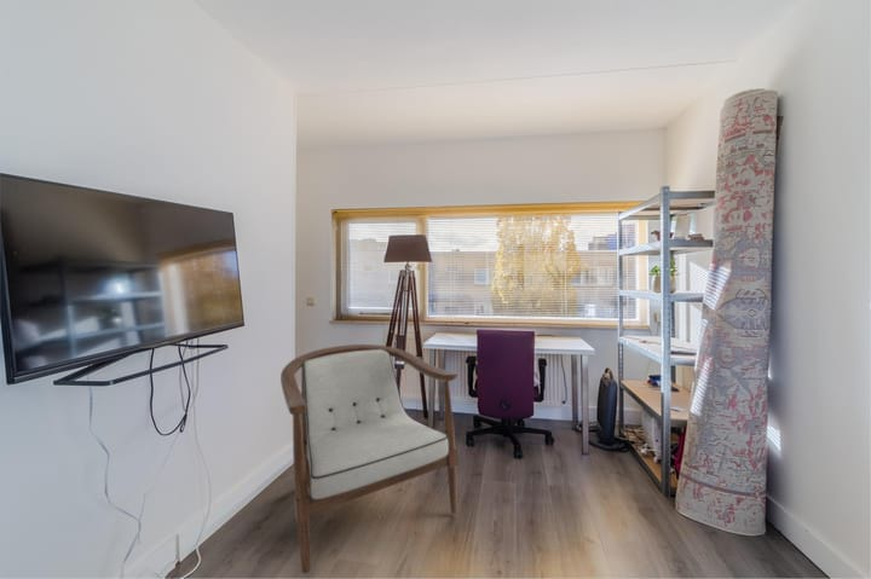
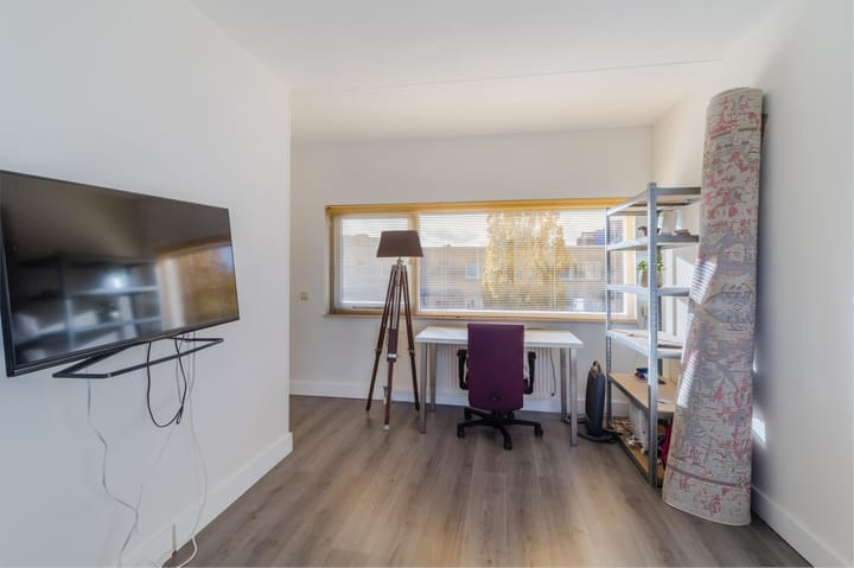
- armchair [279,343,460,574]
